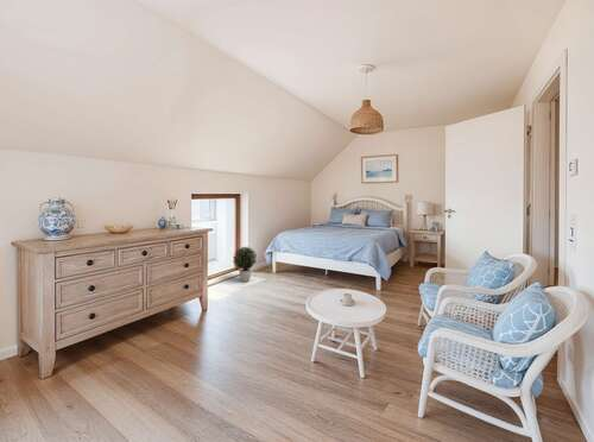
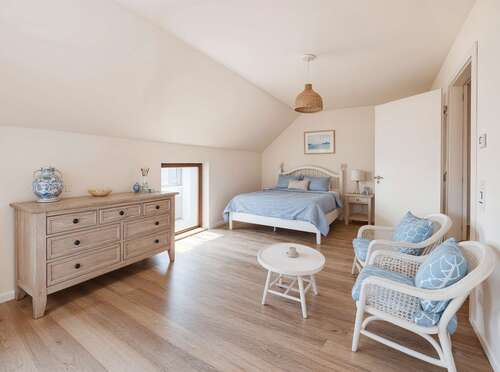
- potted plant [232,245,258,283]
